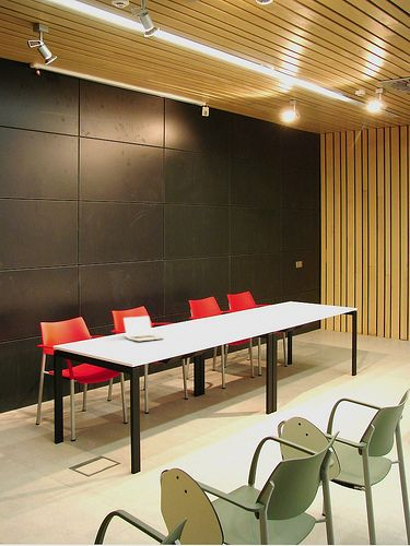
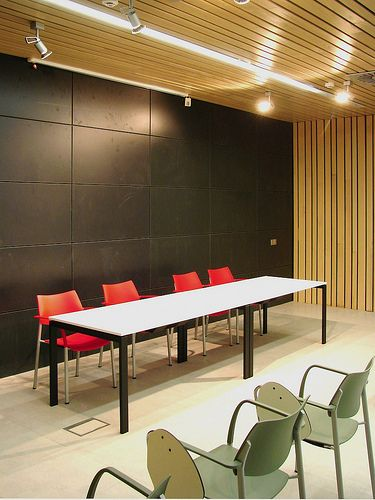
- laptop [122,316,165,342]
